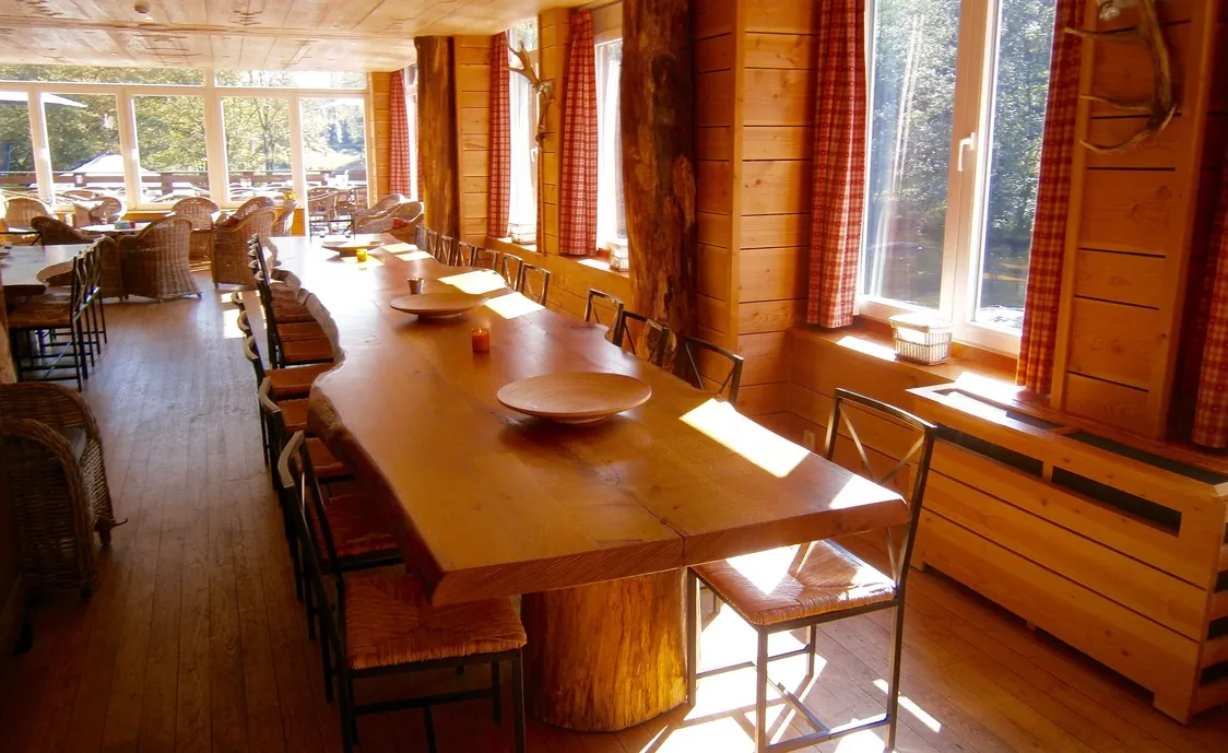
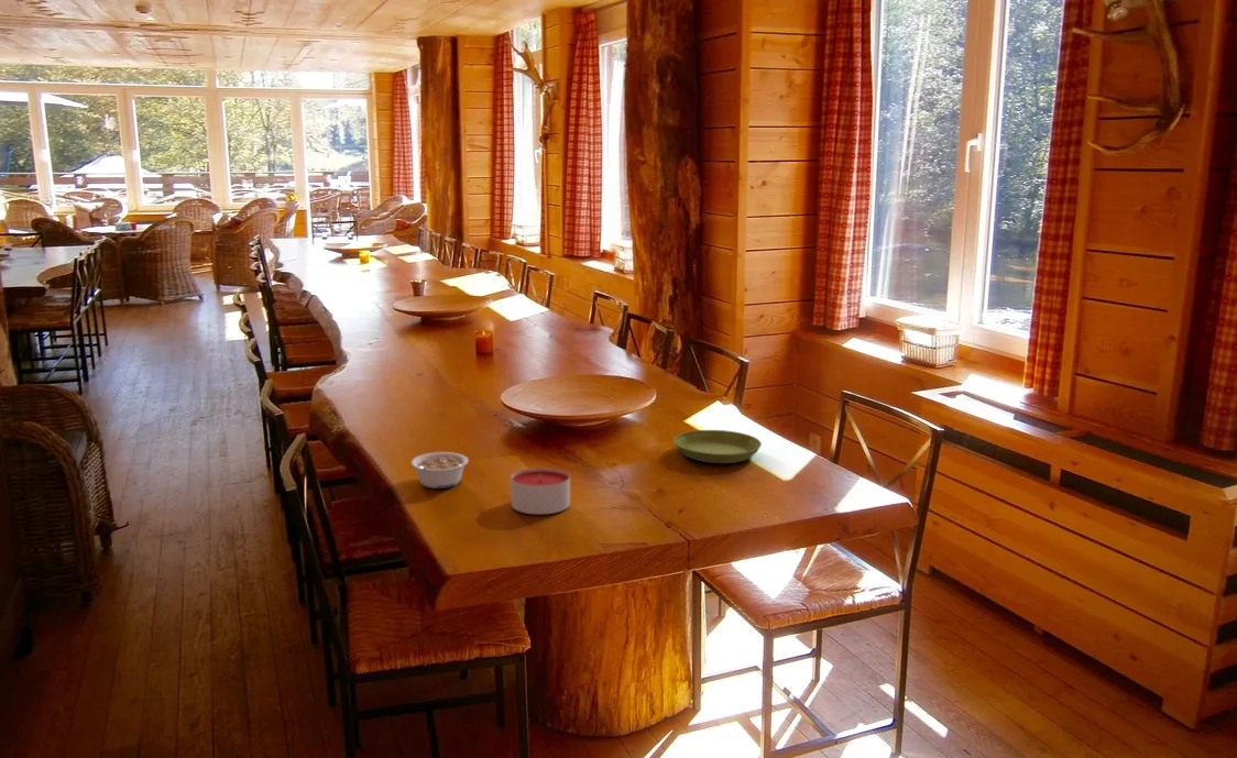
+ legume [410,451,470,490]
+ candle [510,466,571,515]
+ saucer [672,429,763,464]
